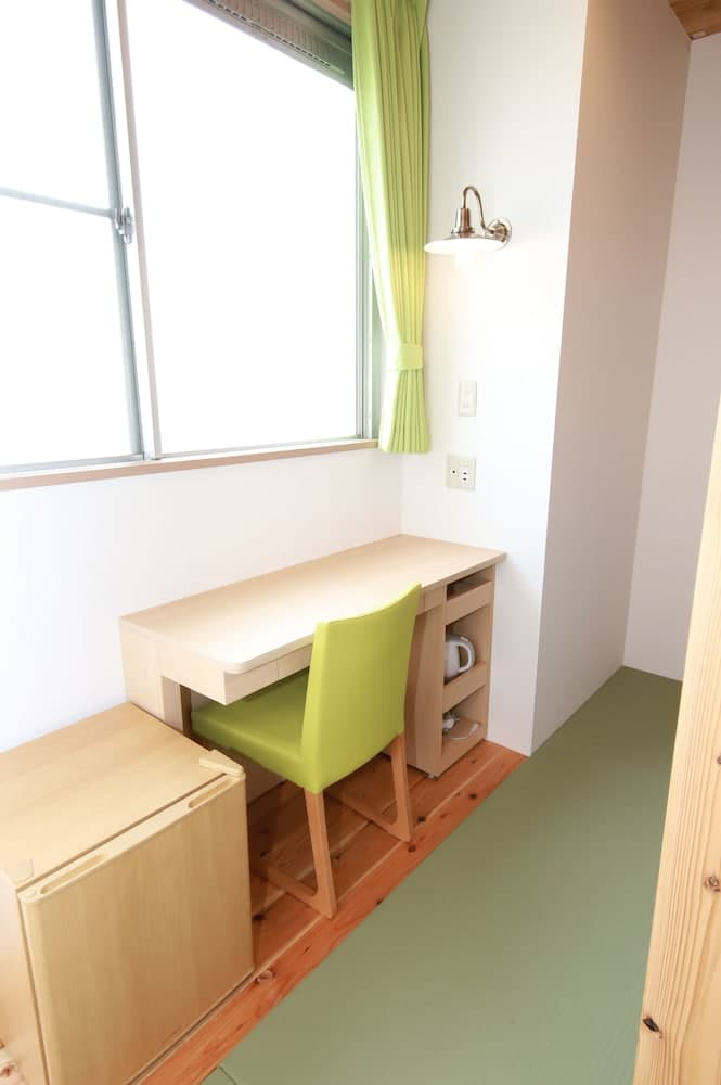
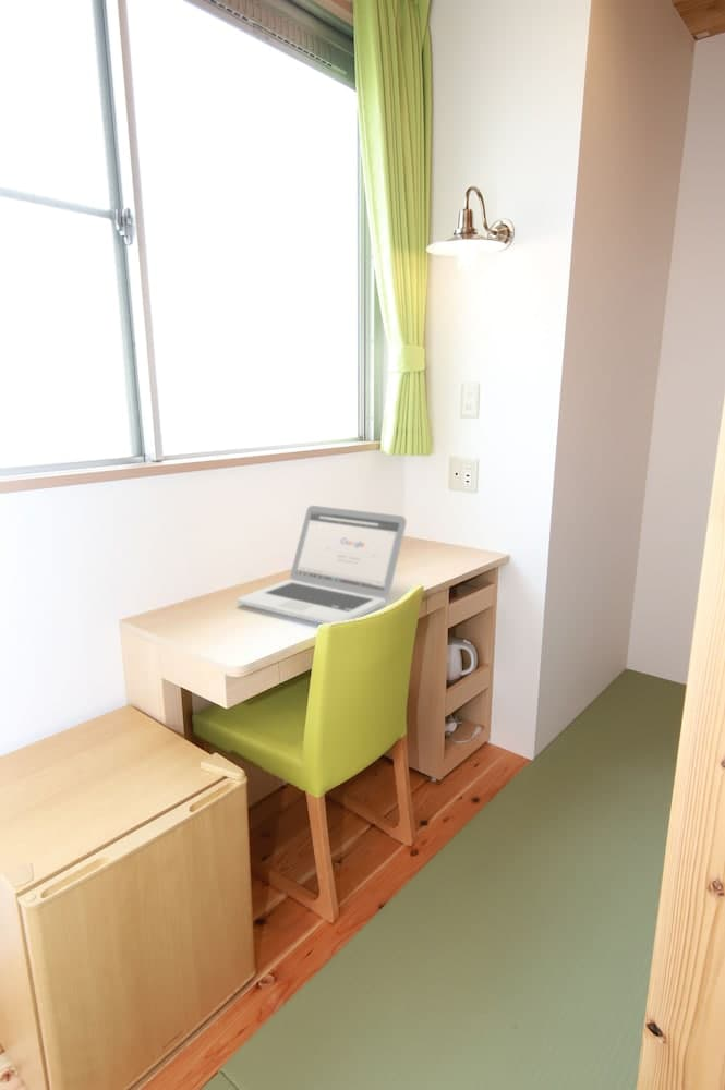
+ laptop [235,505,408,625]
